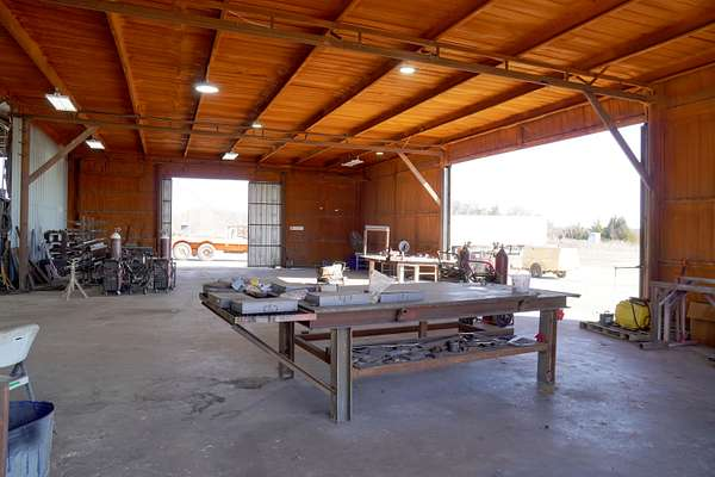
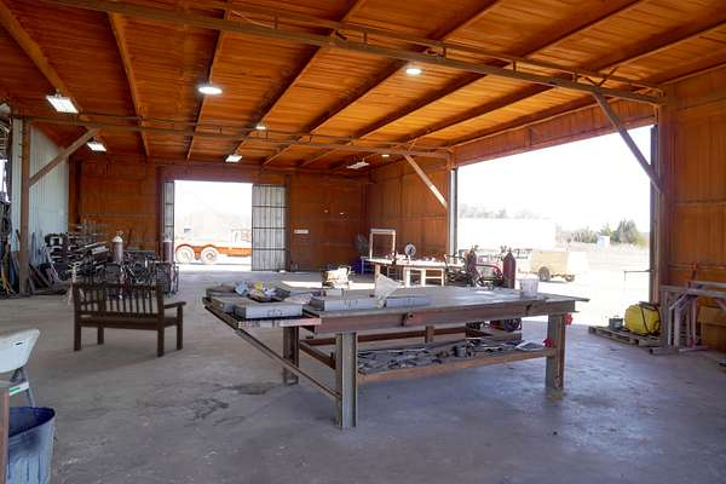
+ bench [70,281,188,358]
